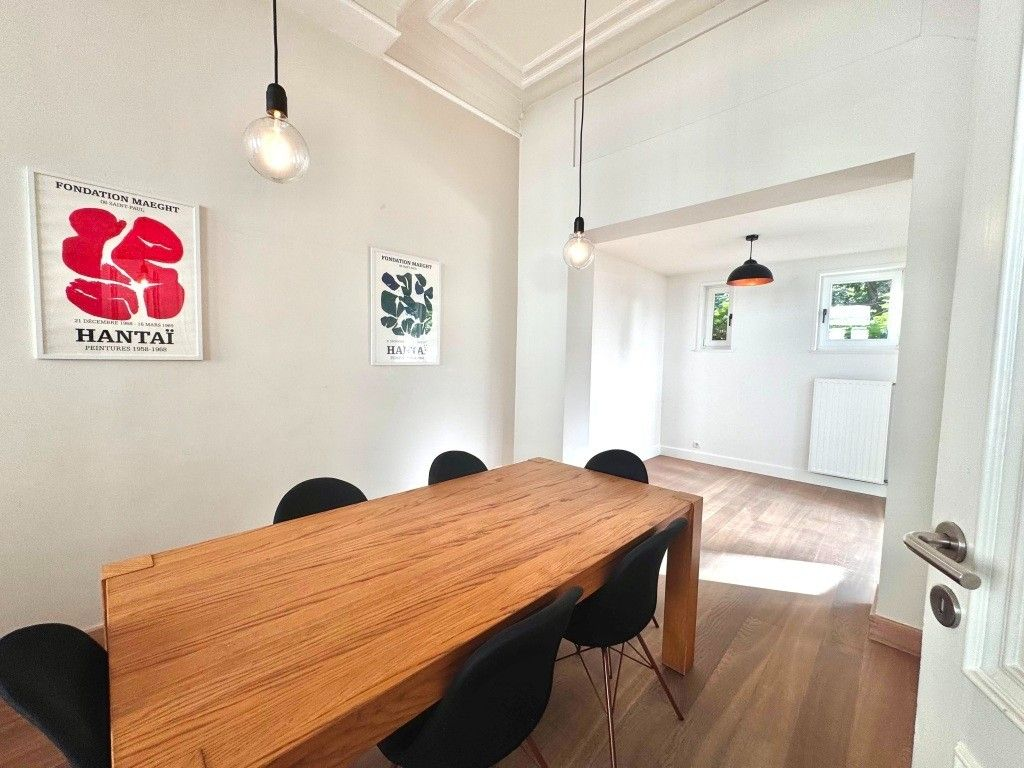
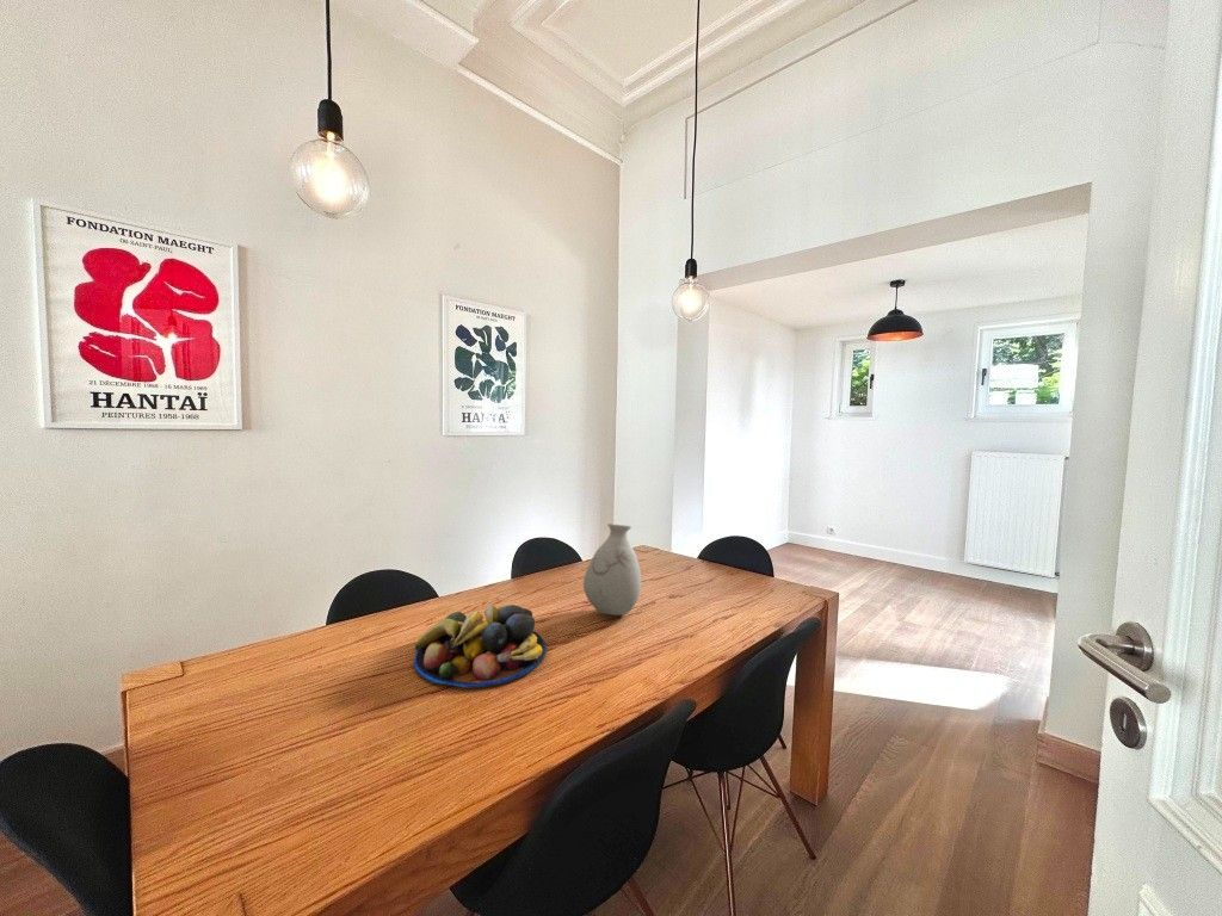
+ vase [582,522,642,617]
+ fruit bowl [413,604,548,689]
